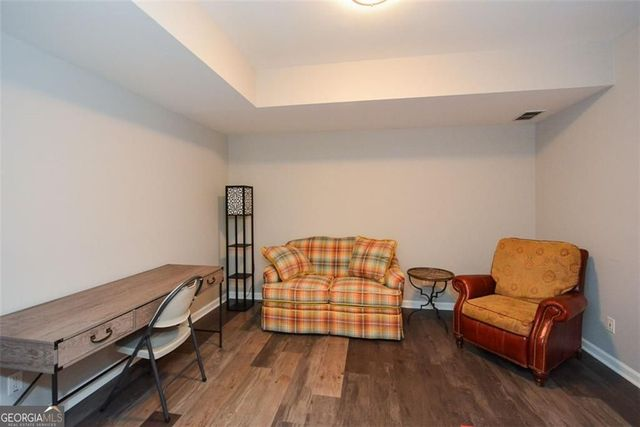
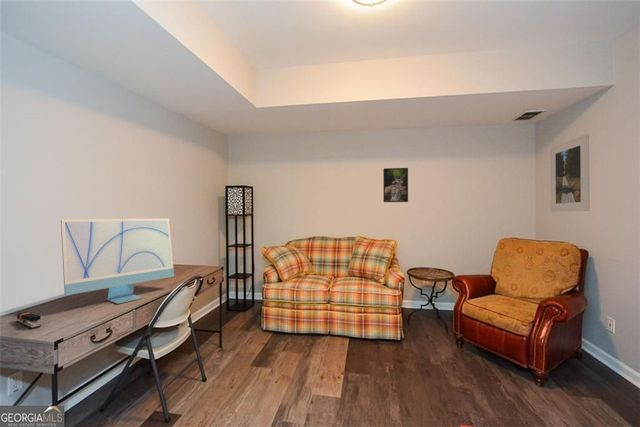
+ computer monitor [60,217,175,305]
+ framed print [382,167,409,203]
+ stapler [16,311,42,330]
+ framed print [549,133,591,213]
